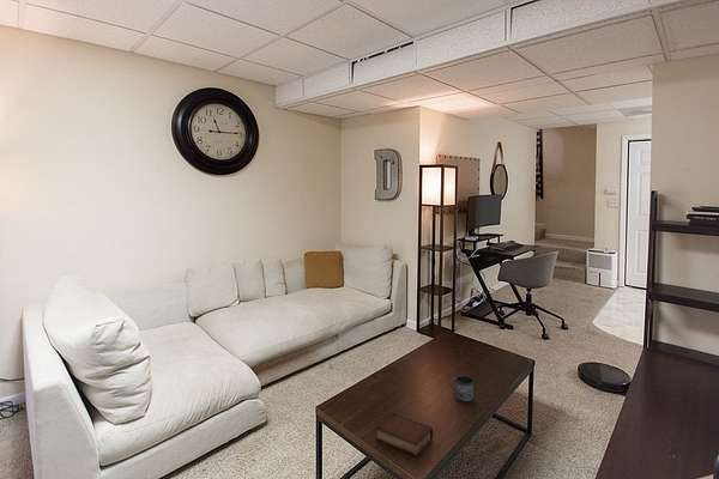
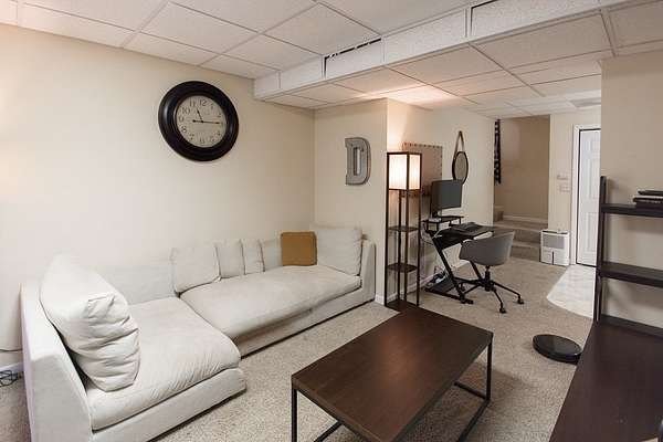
- book [375,413,434,457]
- mug [451,375,476,402]
